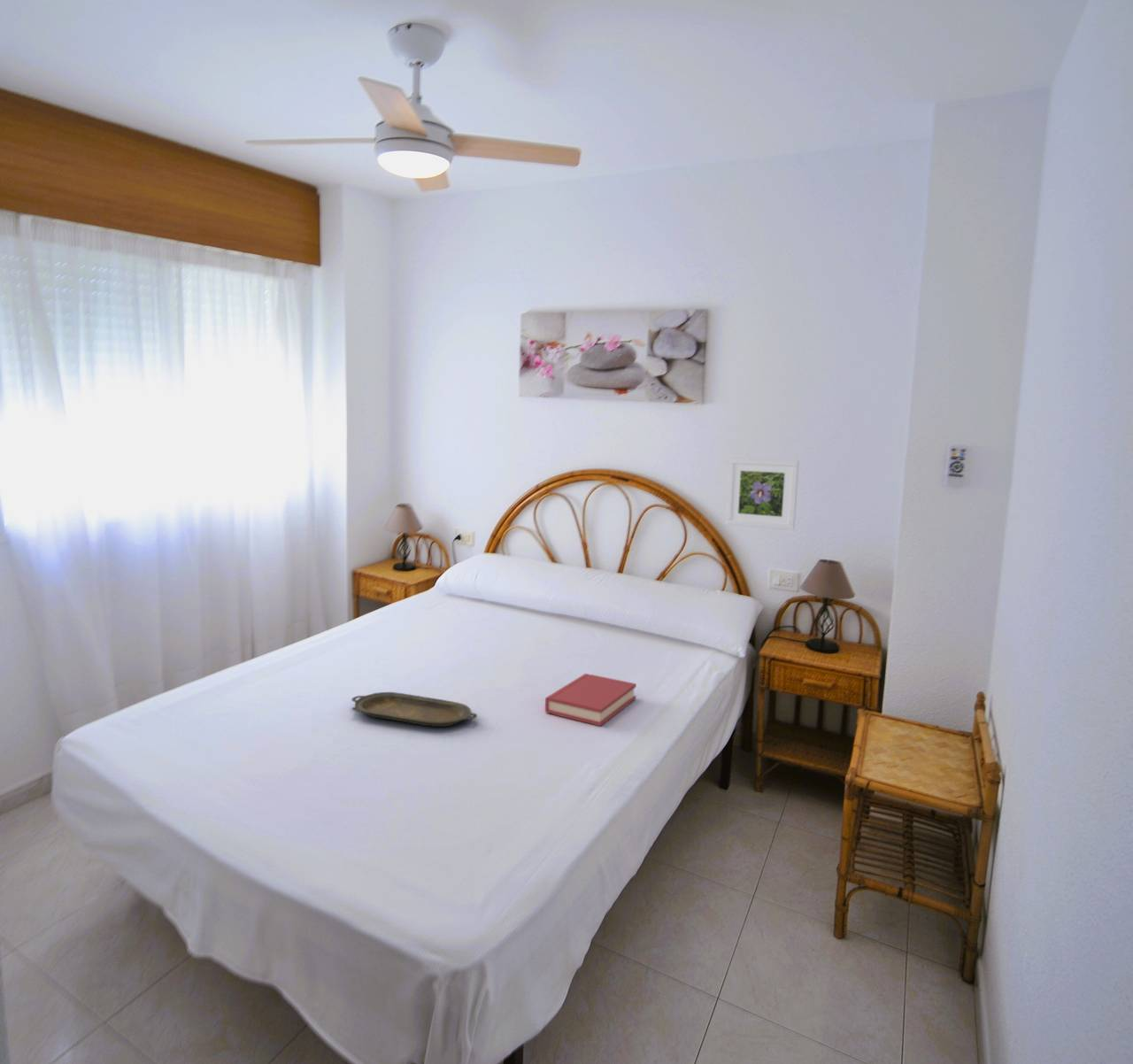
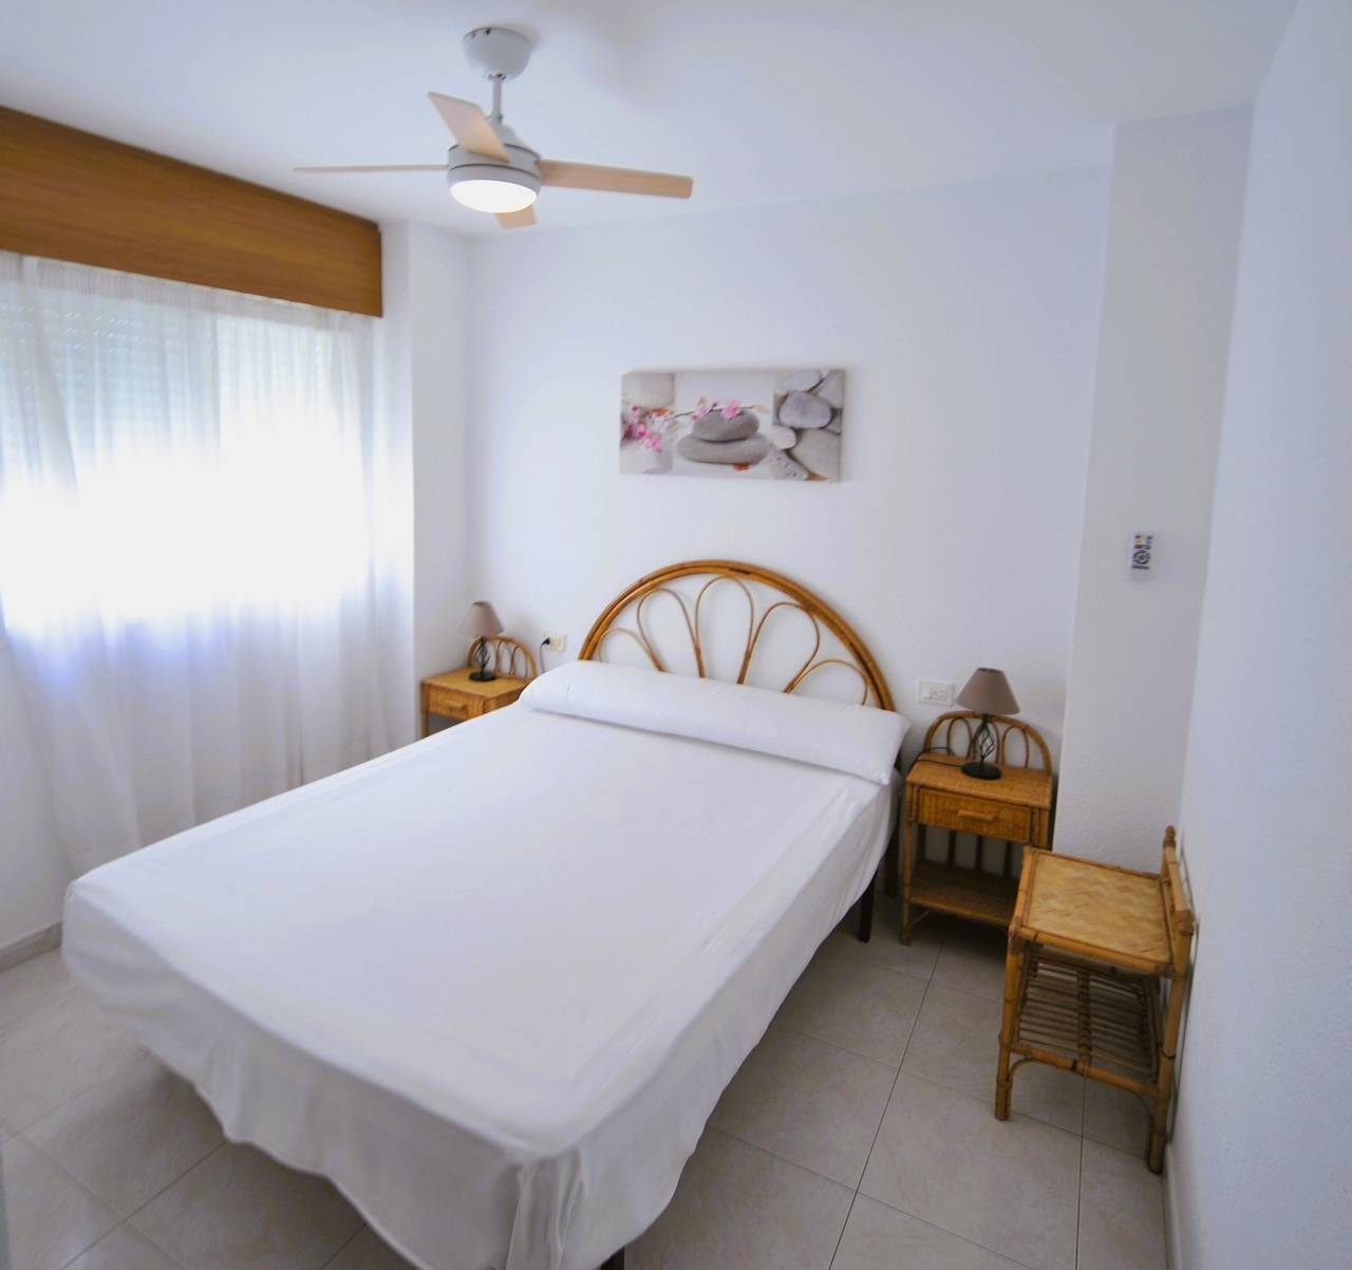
- hardback book [544,673,637,727]
- serving tray [351,691,478,728]
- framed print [725,457,800,531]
